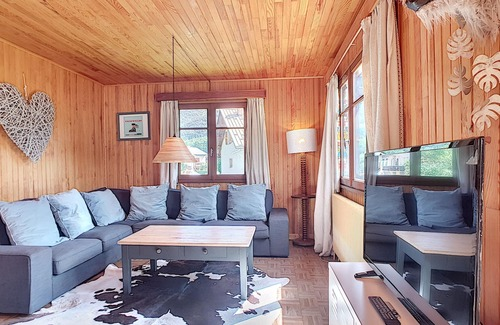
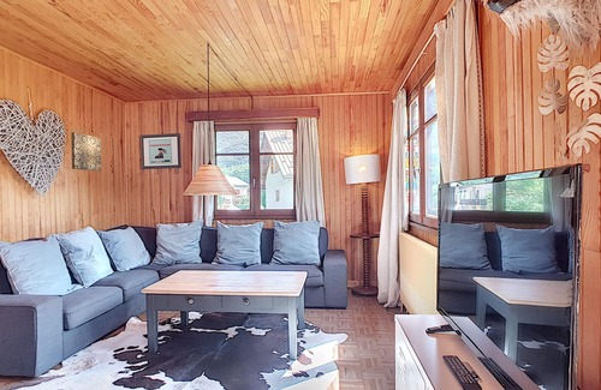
+ wall art [70,131,102,173]
